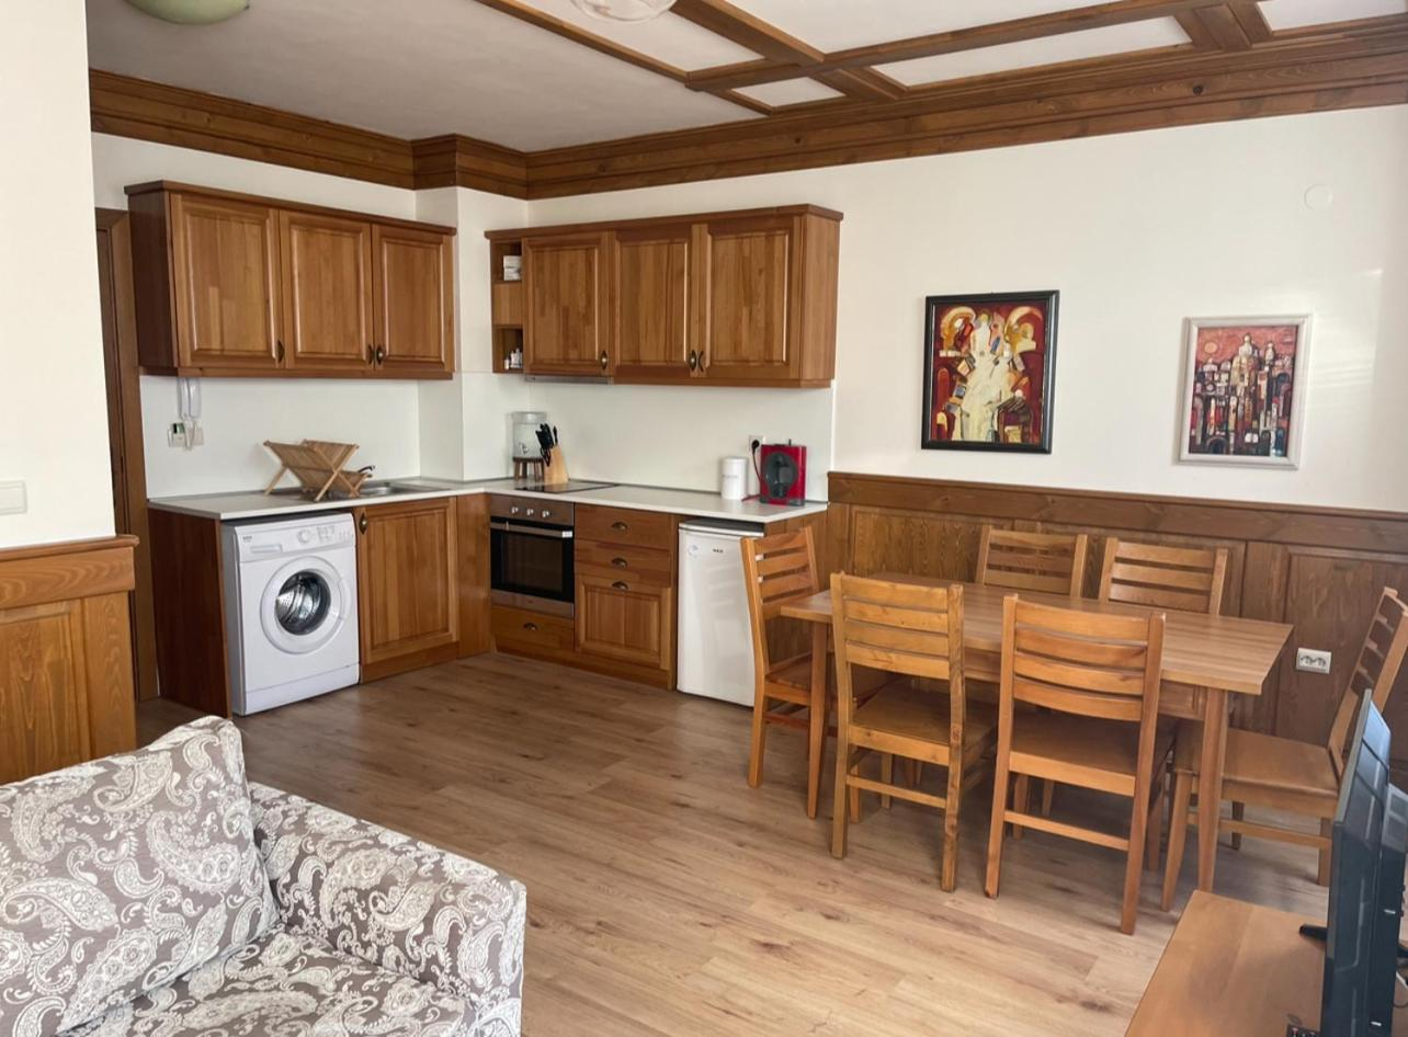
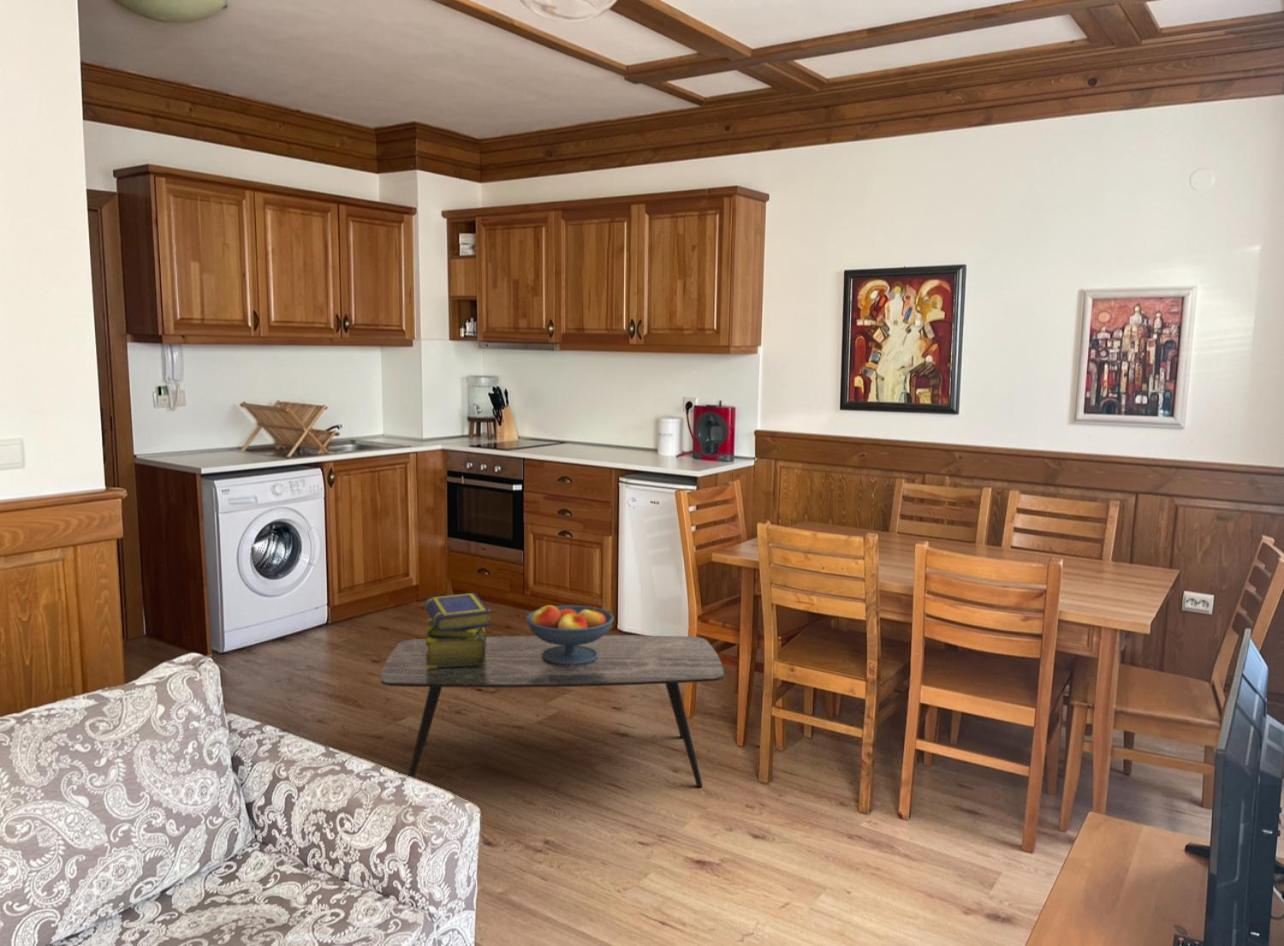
+ stack of books [424,592,491,668]
+ coffee table [379,634,725,788]
+ fruit bowl [525,604,615,665]
